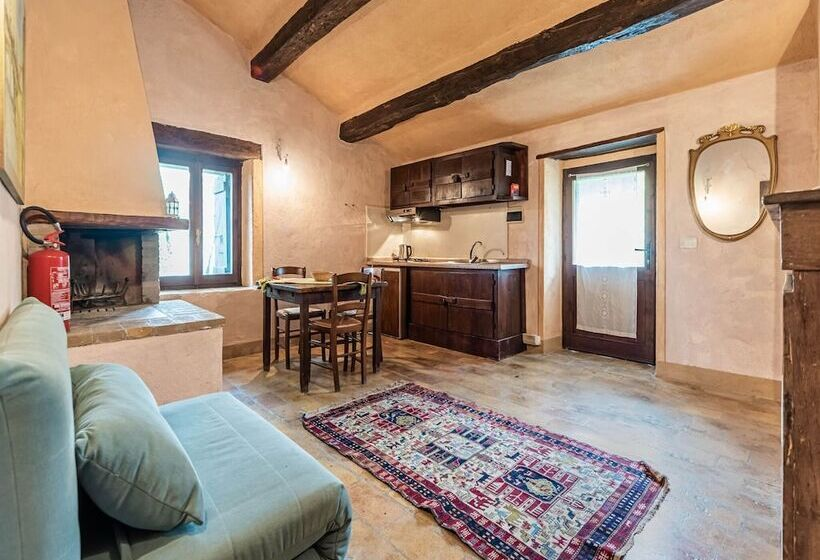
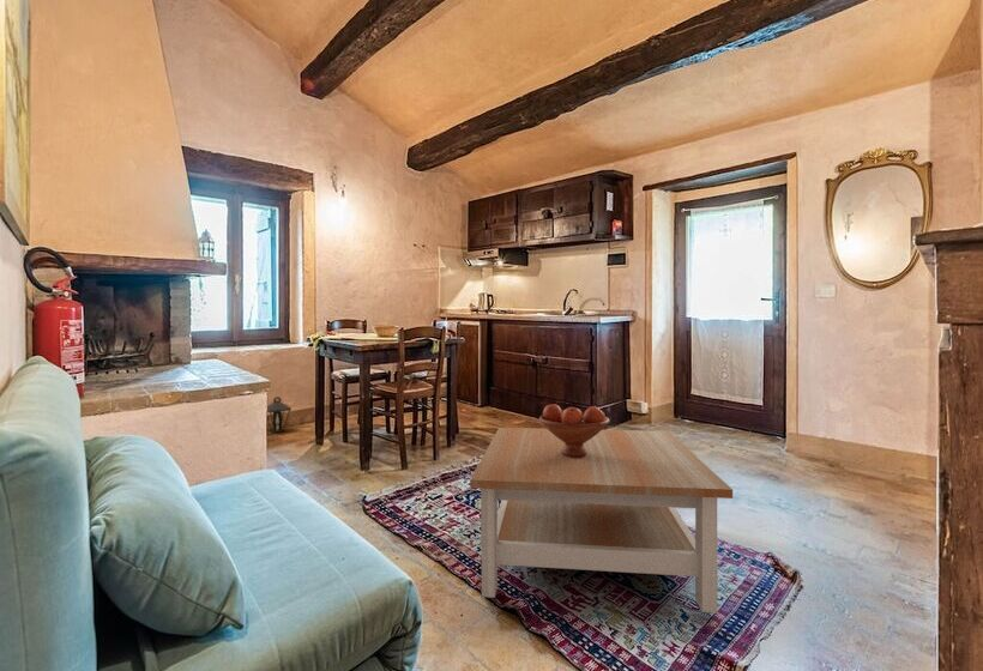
+ fruit bowl [538,403,610,458]
+ coffee table [469,427,734,615]
+ lantern [266,395,293,434]
